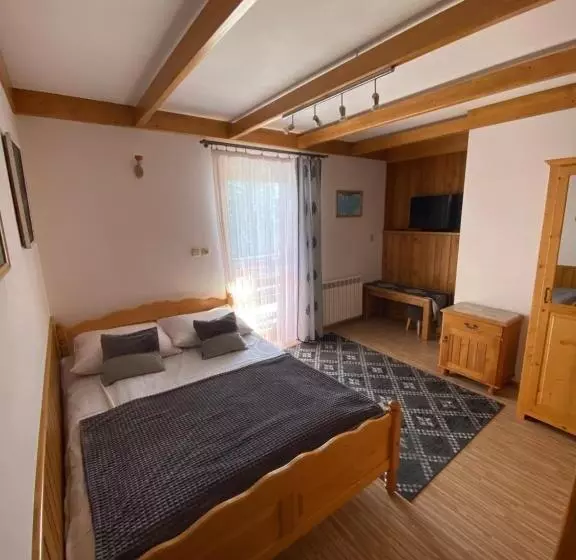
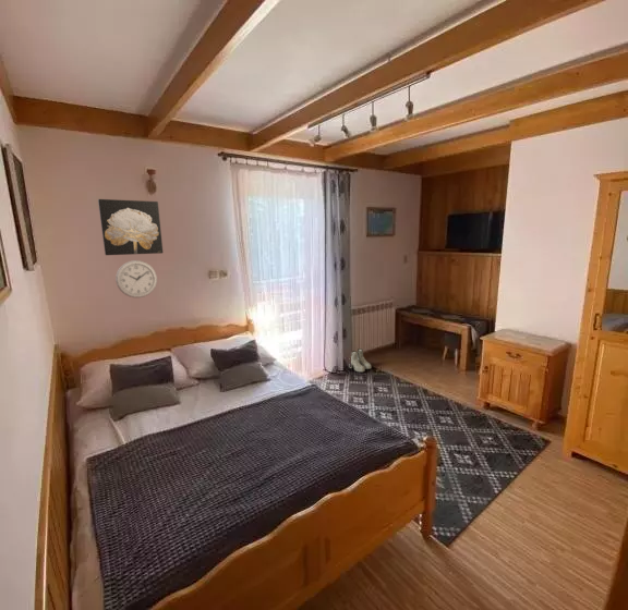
+ wall art [97,198,164,256]
+ wall clock [114,259,158,298]
+ boots [349,347,372,374]
